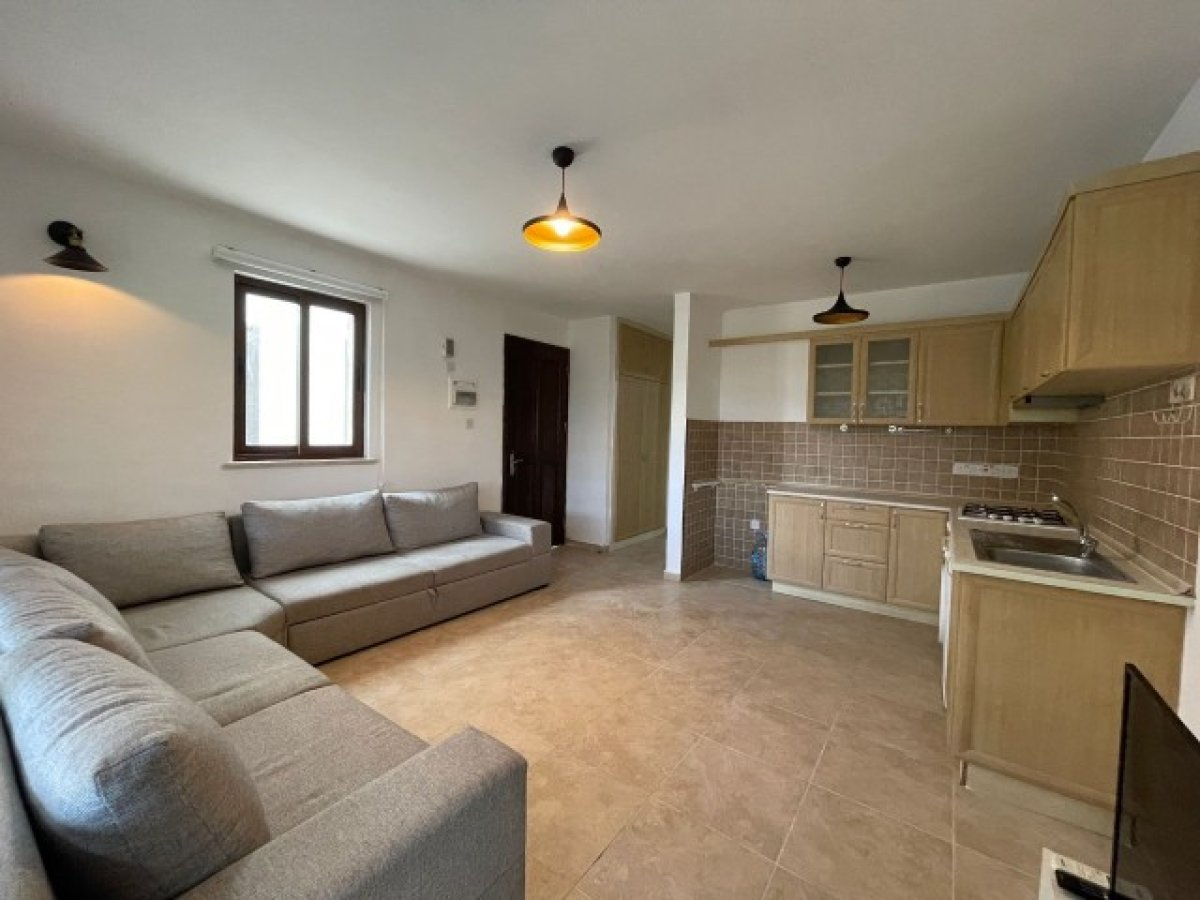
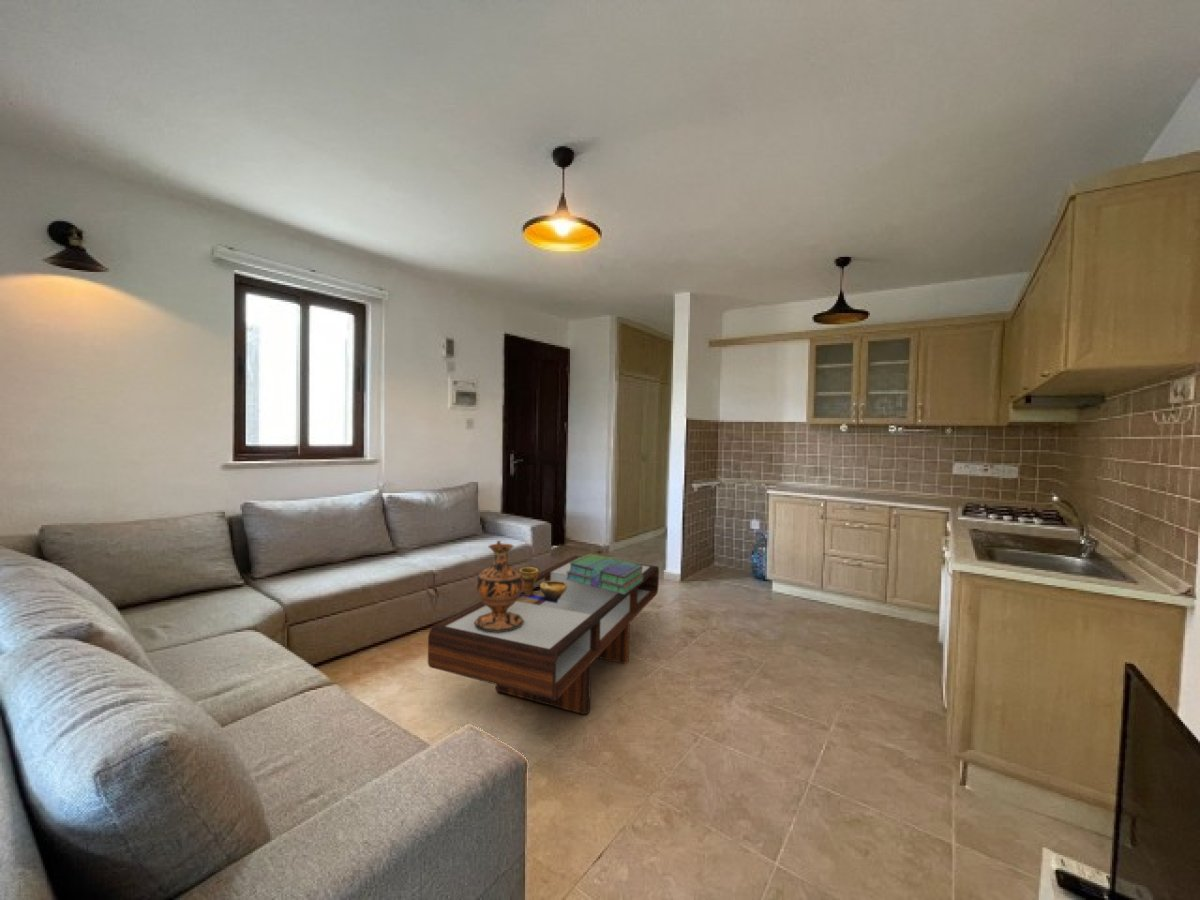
+ stack of books [566,553,643,595]
+ vase [474,540,524,632]
+ decorative bowl [519,566,567,603]
+ coffee table [427,555,660,715]
